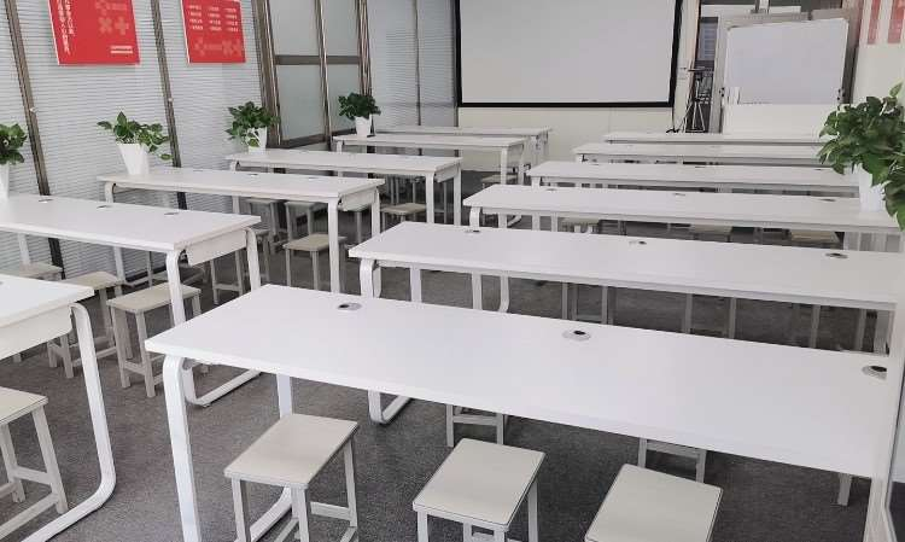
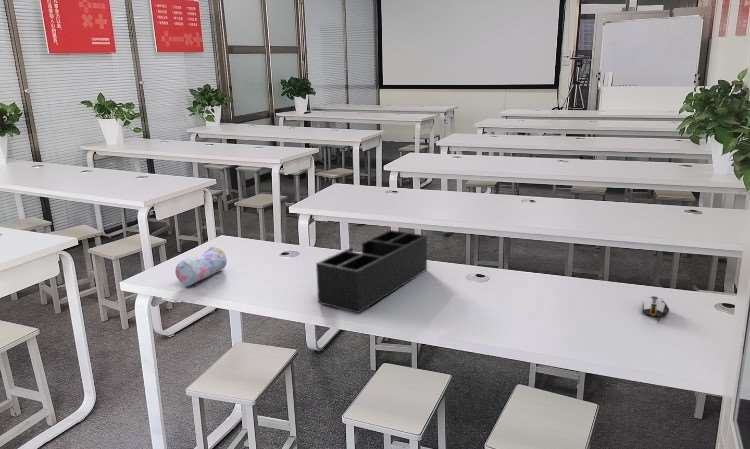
+ pencil case [174,246,228,287]
+ computer mouse [642,295,670,322]
+ desk organizer [315,229,428,314]
